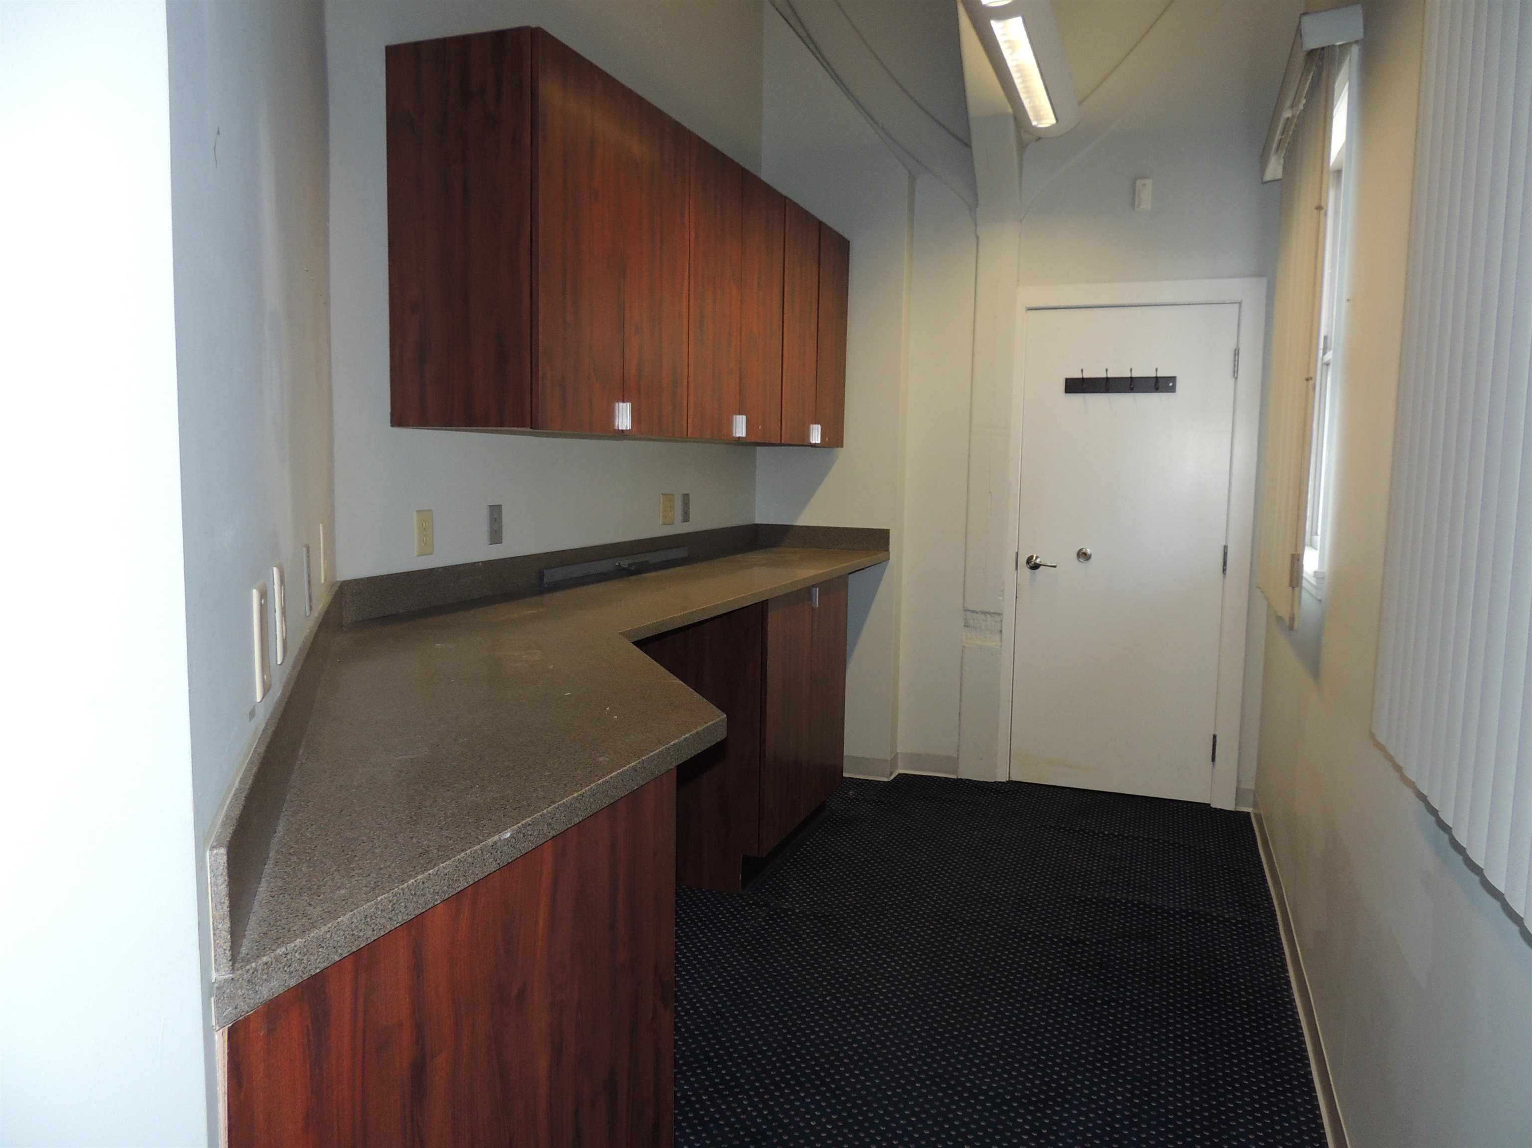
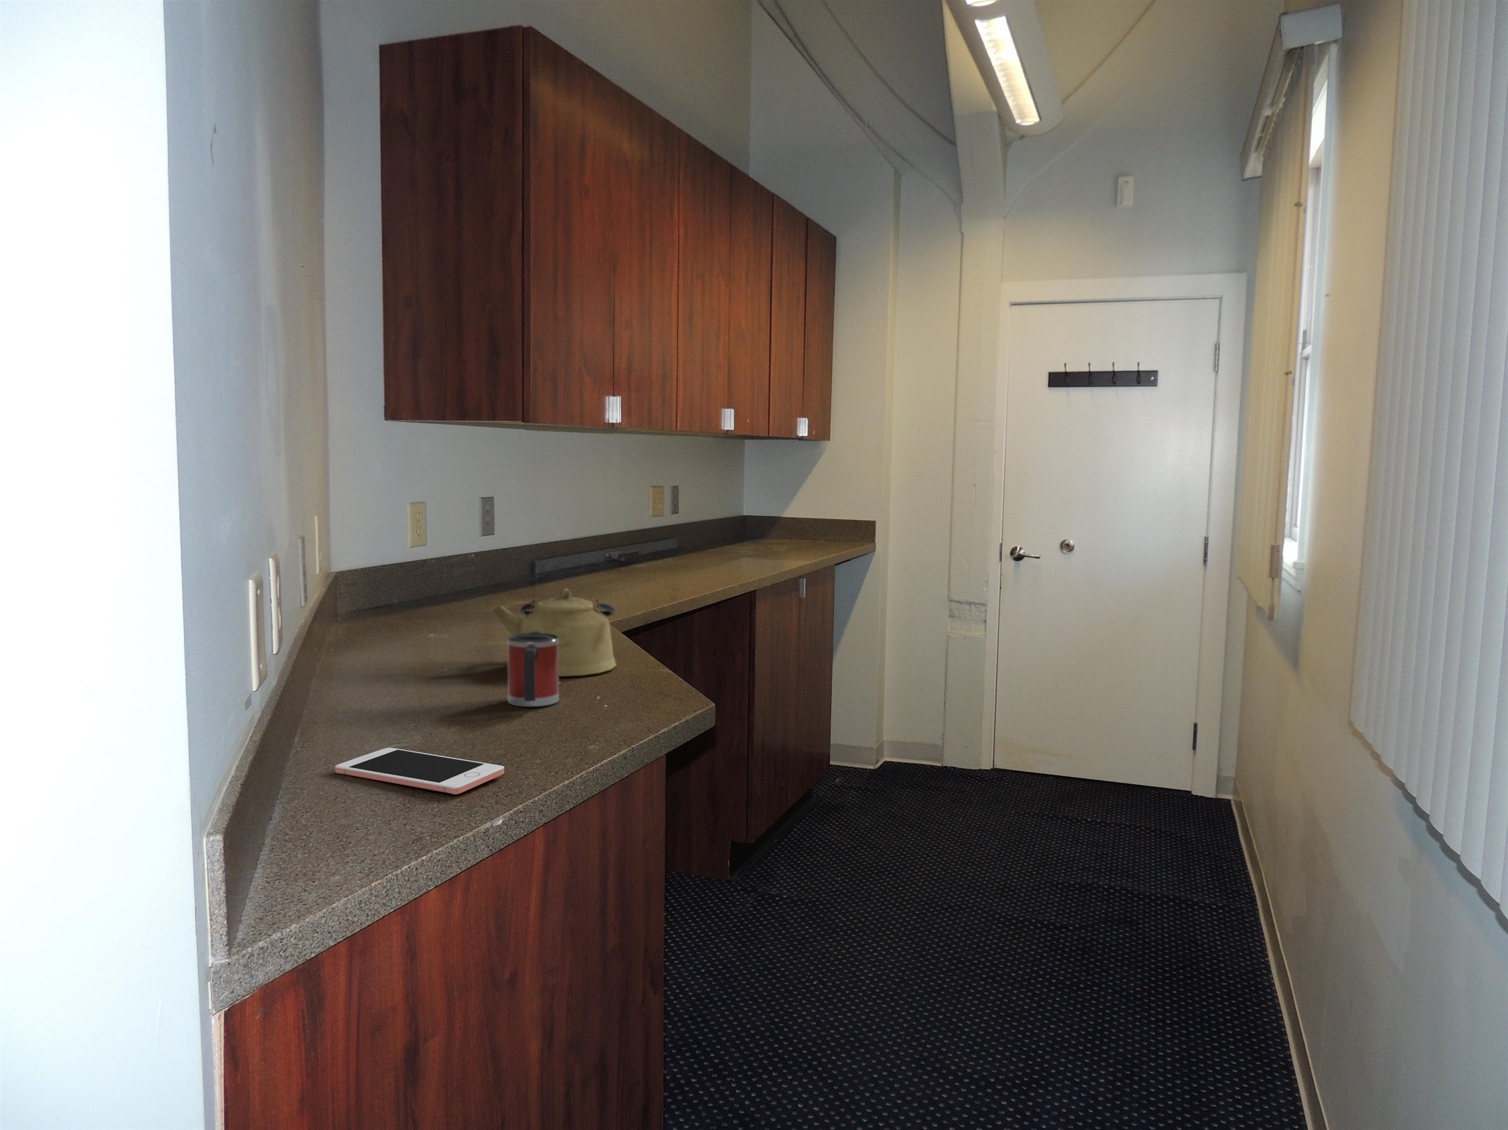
+ mug [507,631,559,707]
+ kettle [492,588,617,677]
+ cell phone [335,748,505,795]
